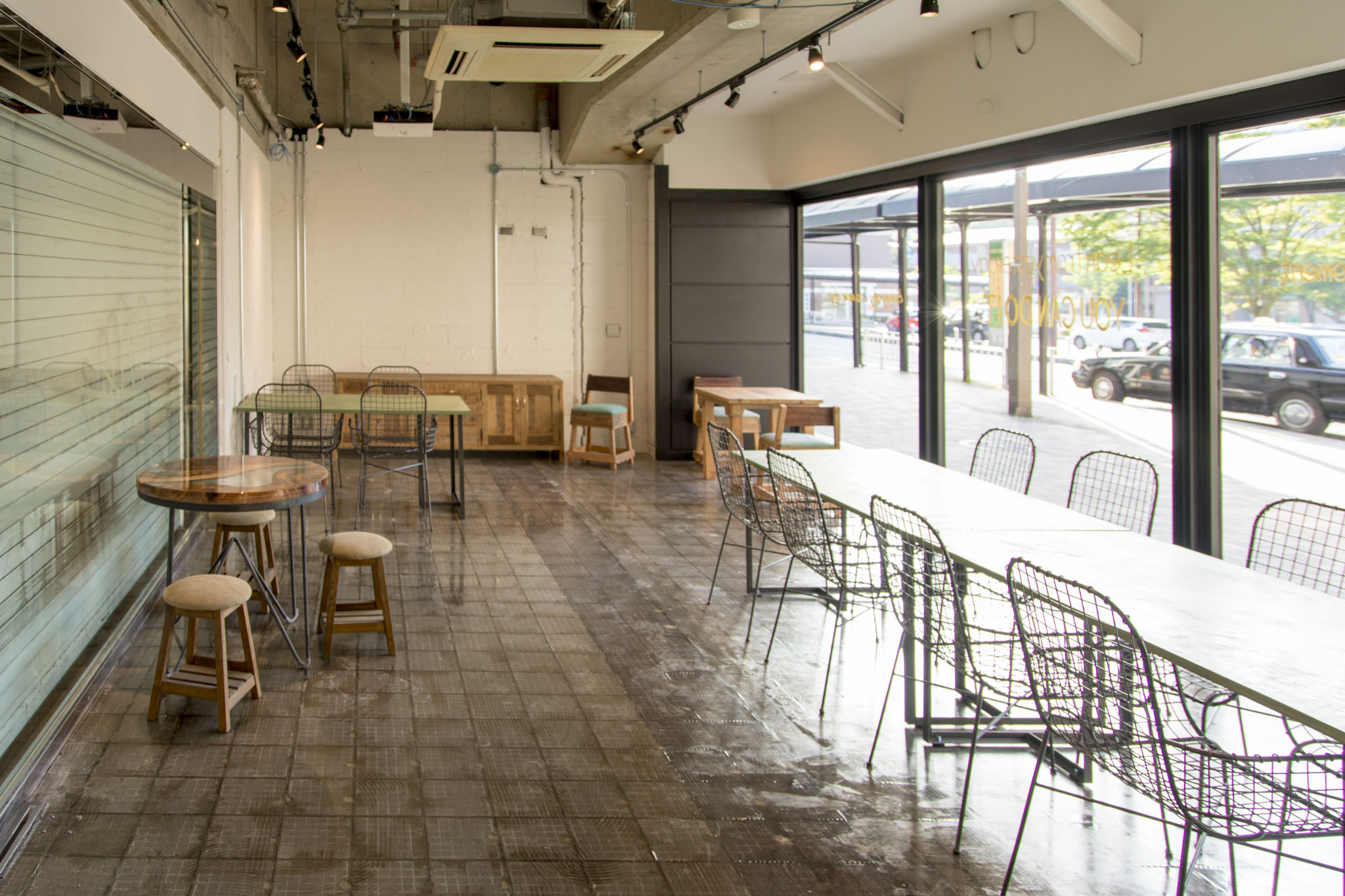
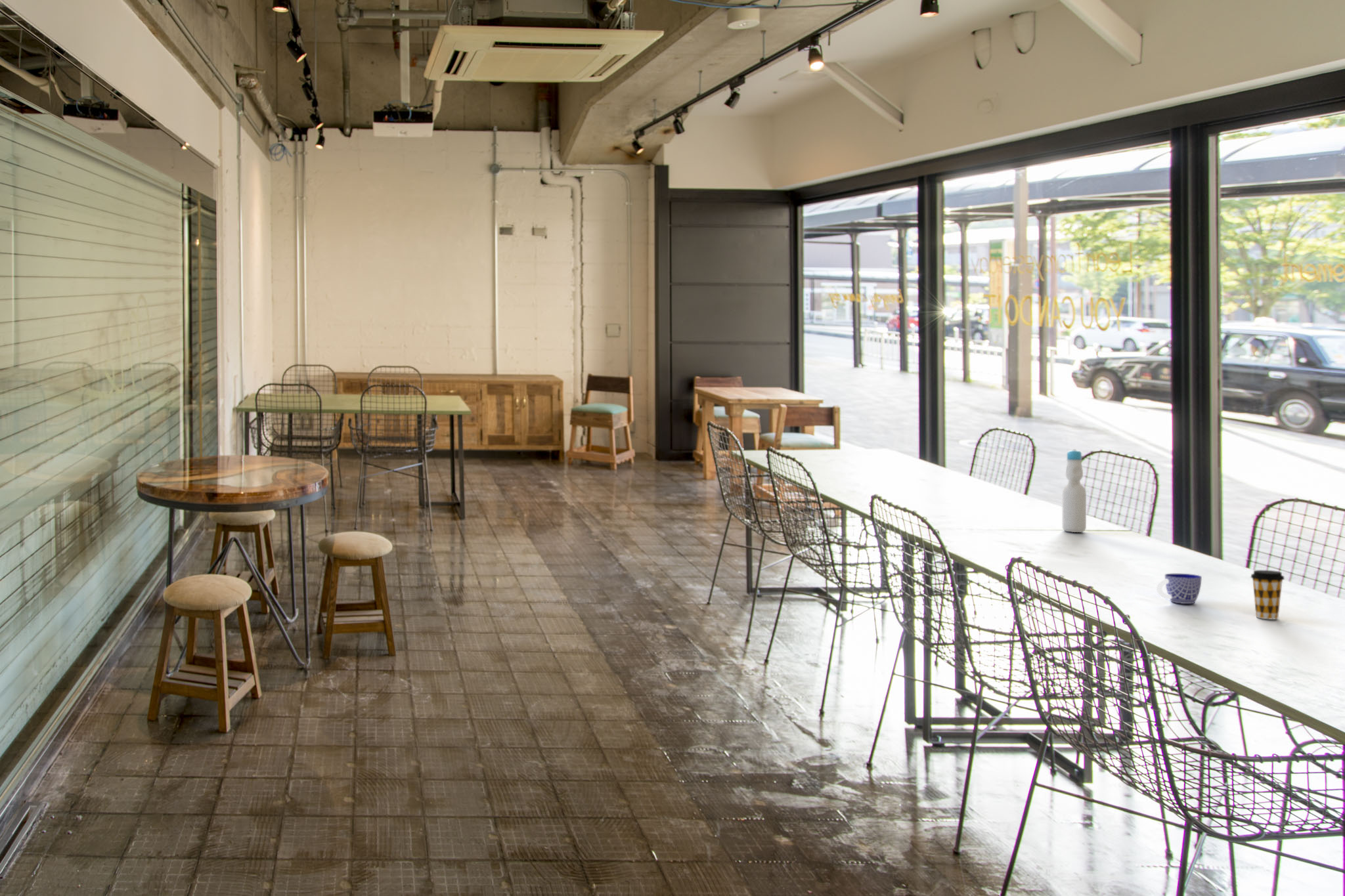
+ bottle [1062,448,1087,533]
+ cup [1156,573,1202,605]
+ coffee cup [1250,570,1285,620]
